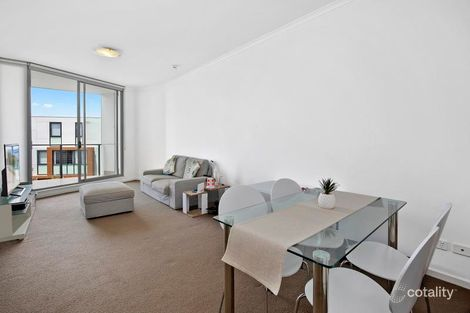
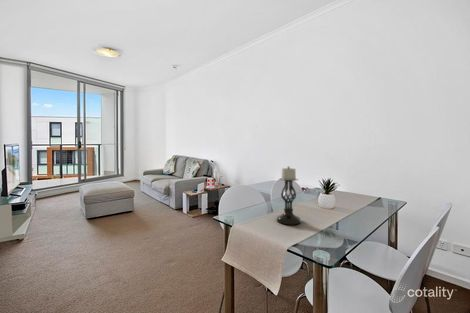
+ candle holder [276,165,302,225]
